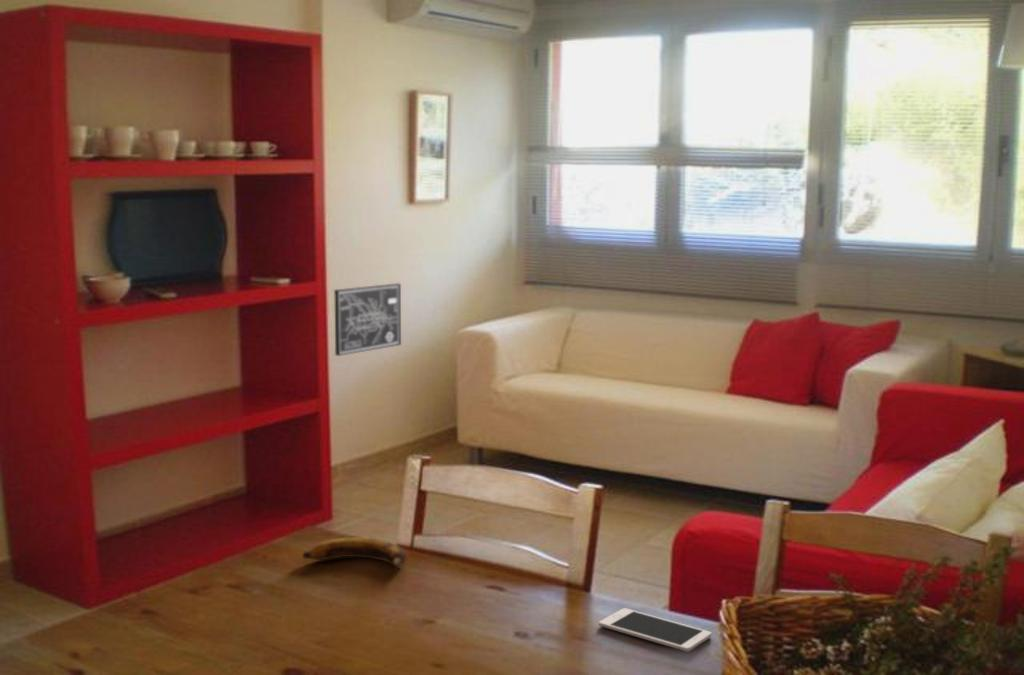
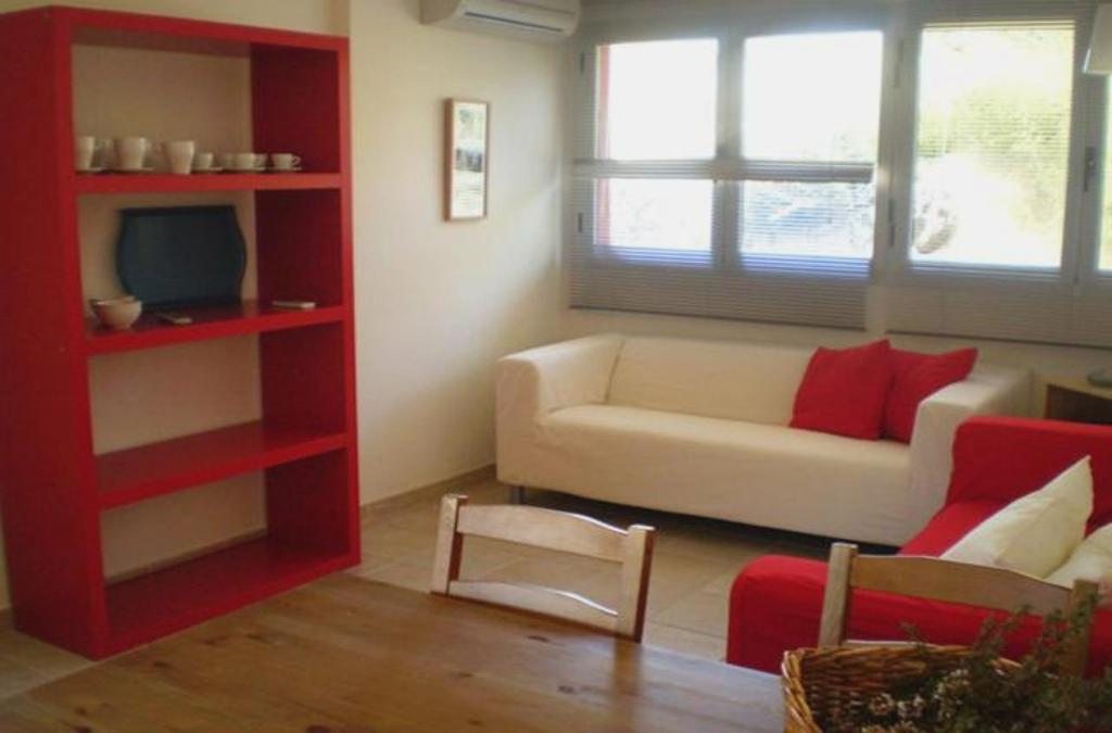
- cell phone [598,607,713,653]
- wall art [333,282,402,357]
- banana [302,536,408,571]
